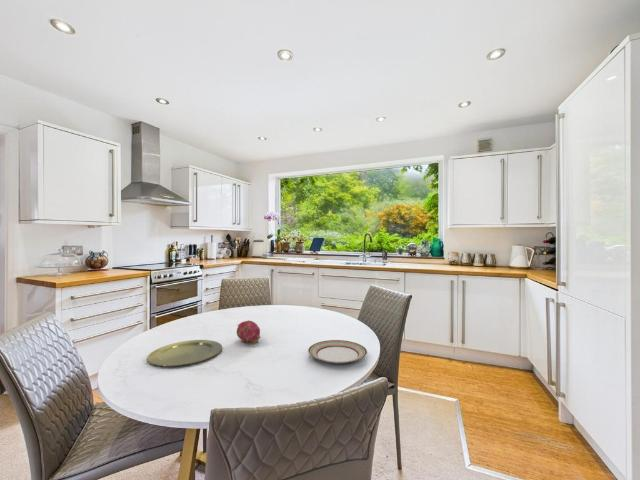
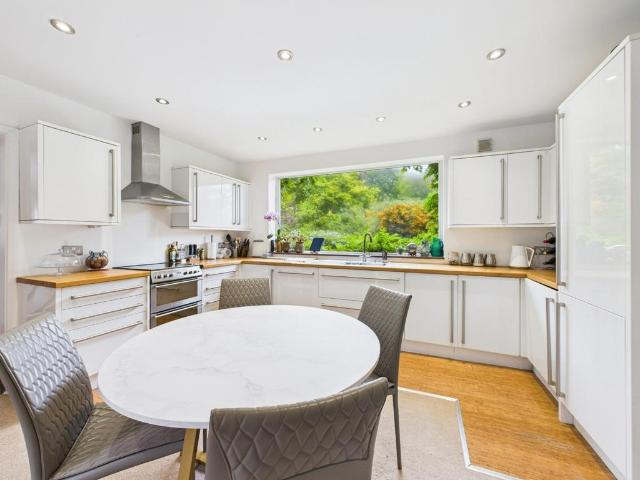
- plate [146,339,223,367]
- plate [307,339,368,365]
- fruit [235,319,261,345]
